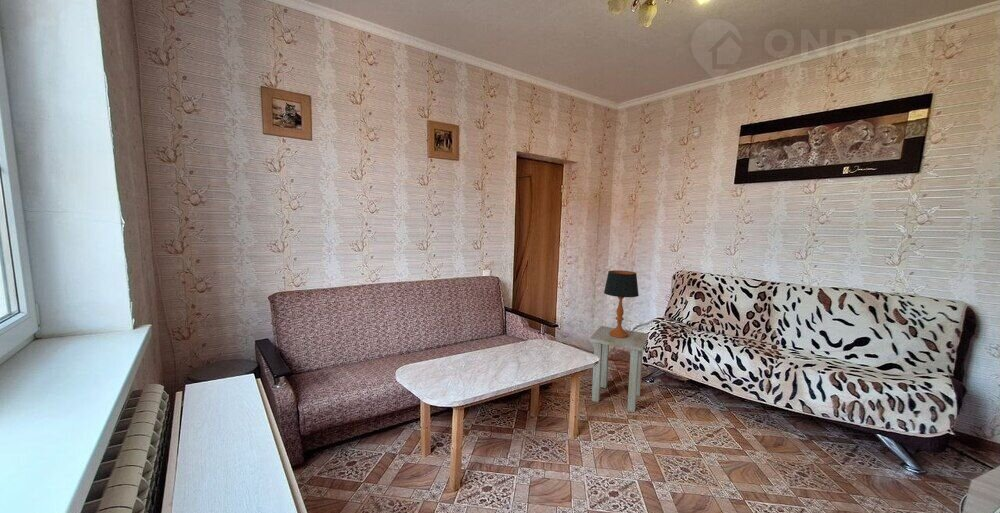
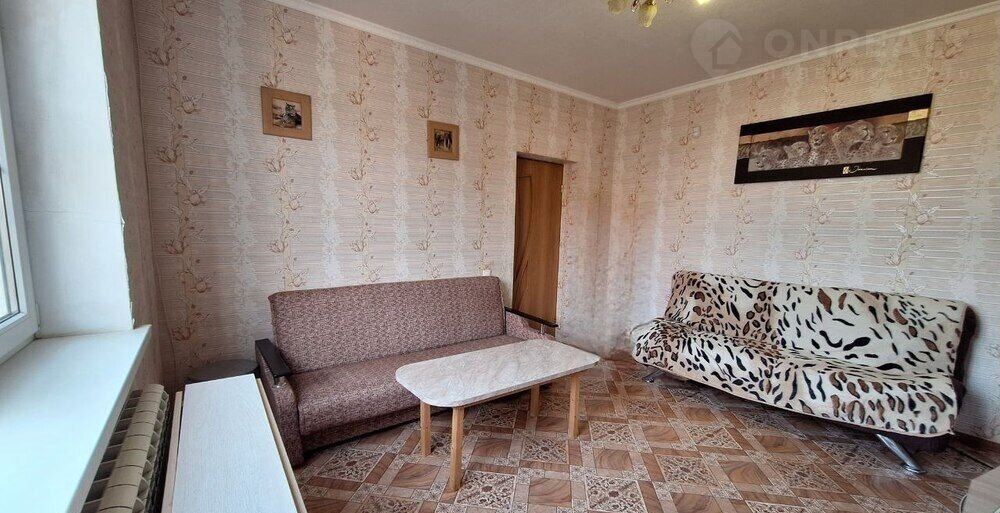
- table lamp [603,269,640,338]
- side table [588,325,650,413]
